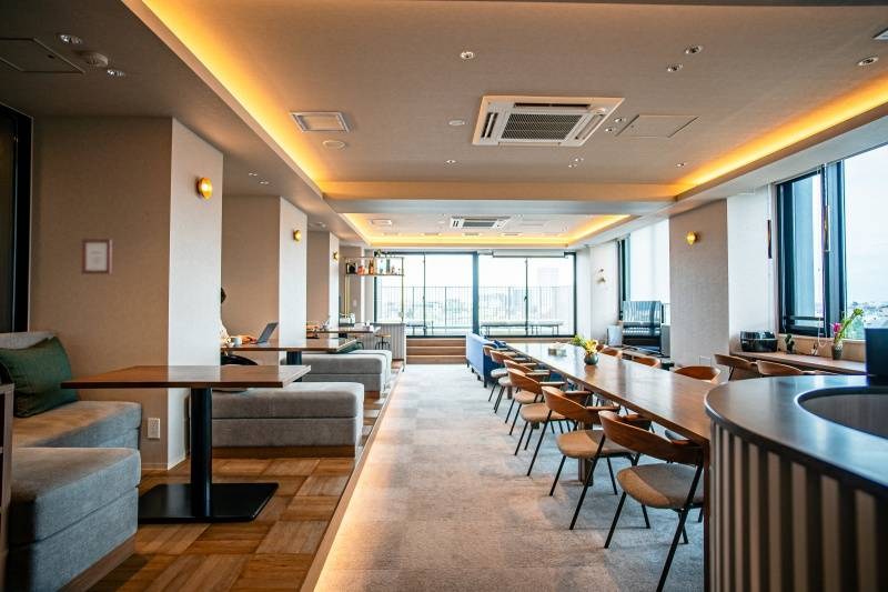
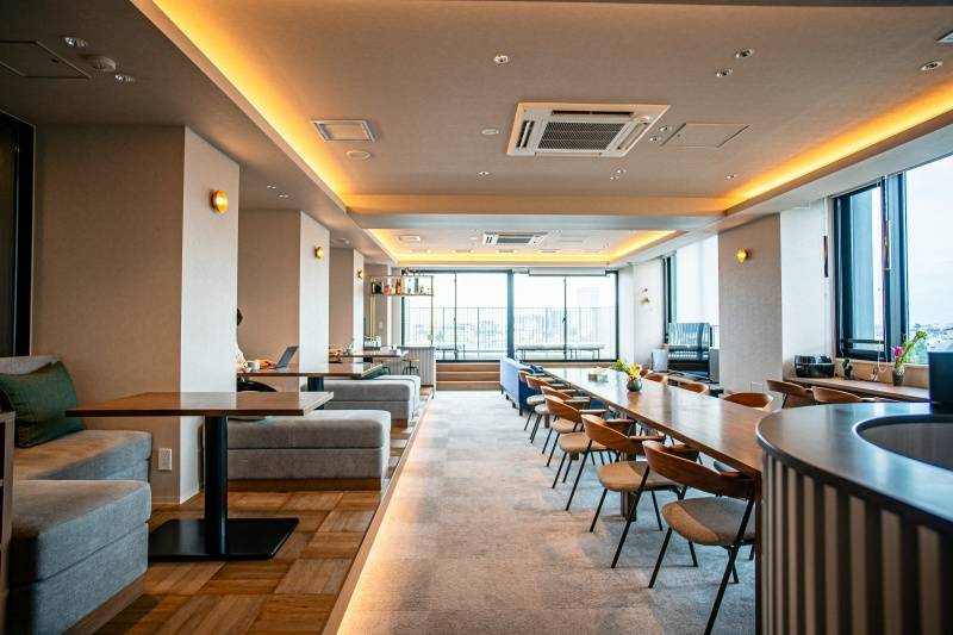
- picture frame [81,238,113,275]
